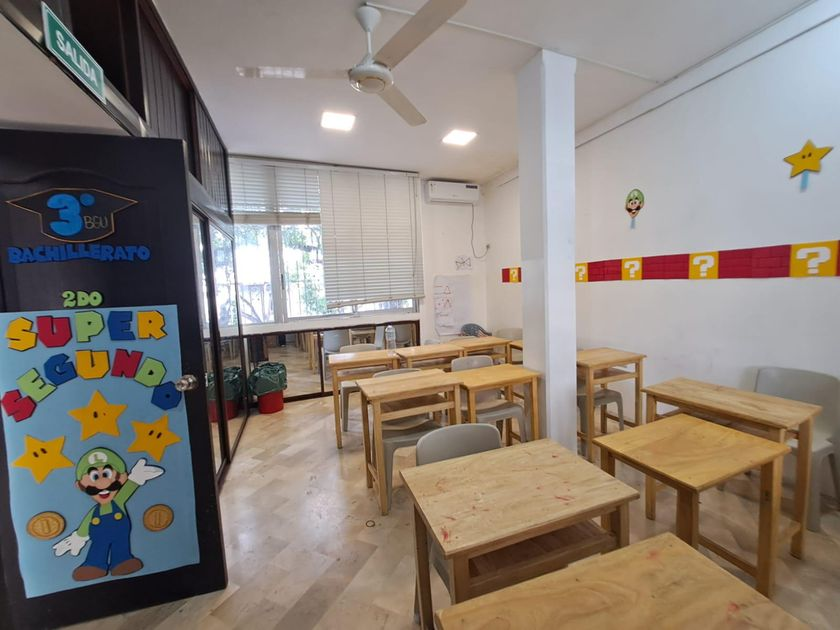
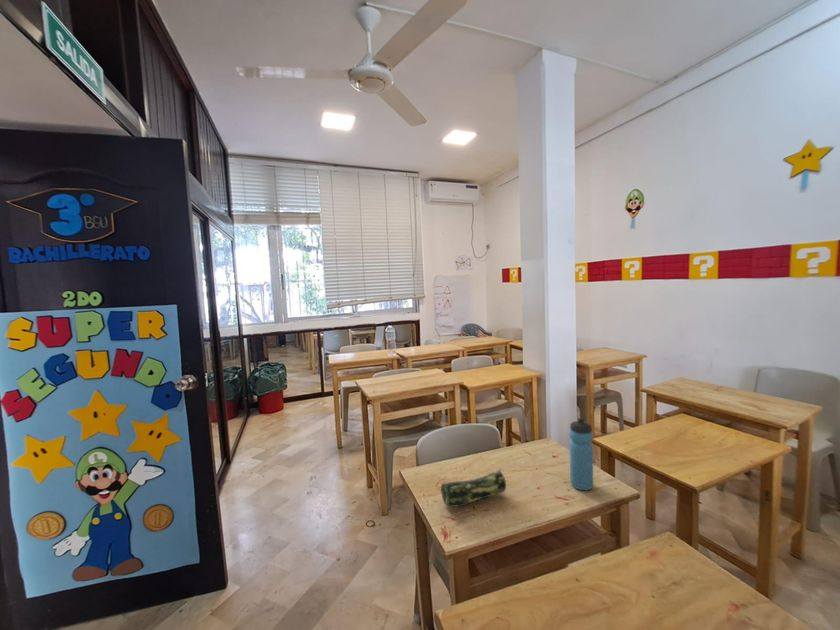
+ water bottle [568,417,594,491]
+ pencil case [440,468,507,508]
